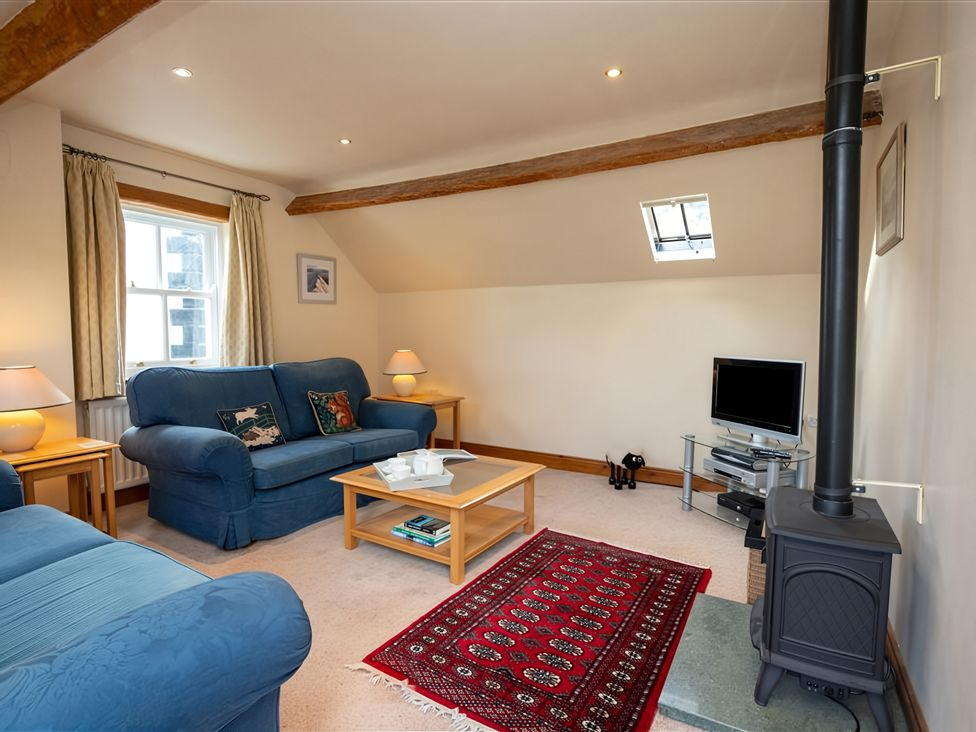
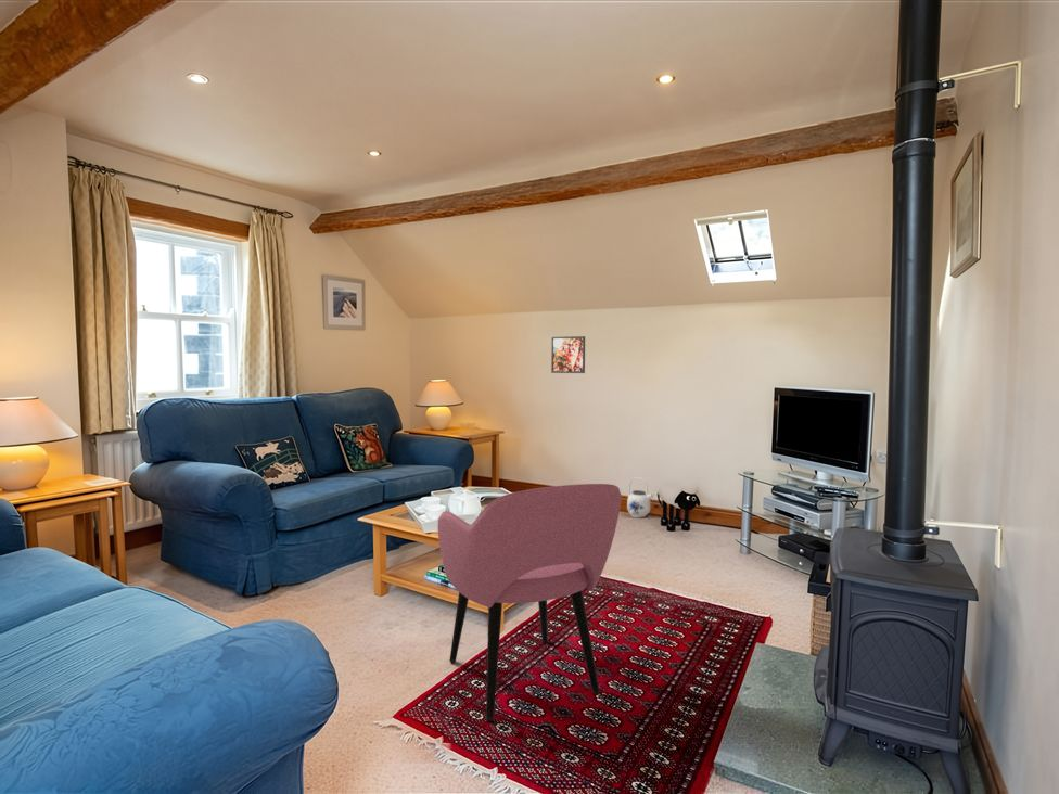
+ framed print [550,335,586,374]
+ armchair [436,483,623,722]
+ teapot [626,477,654,518]
